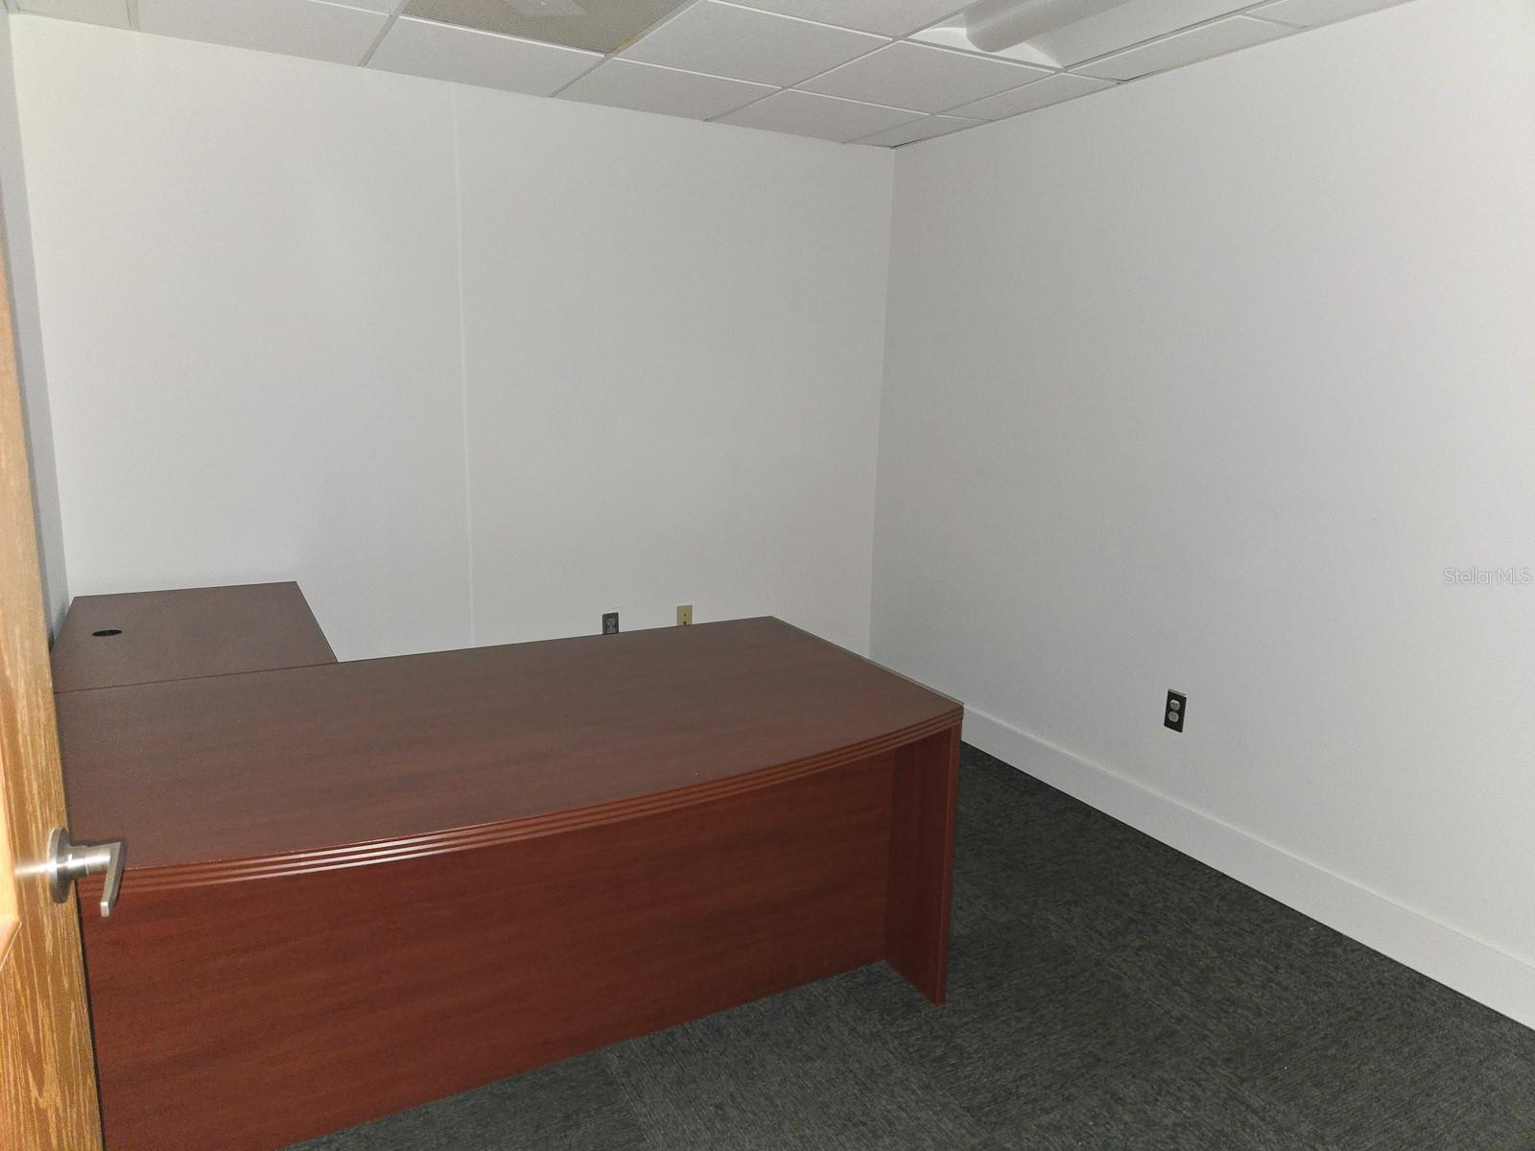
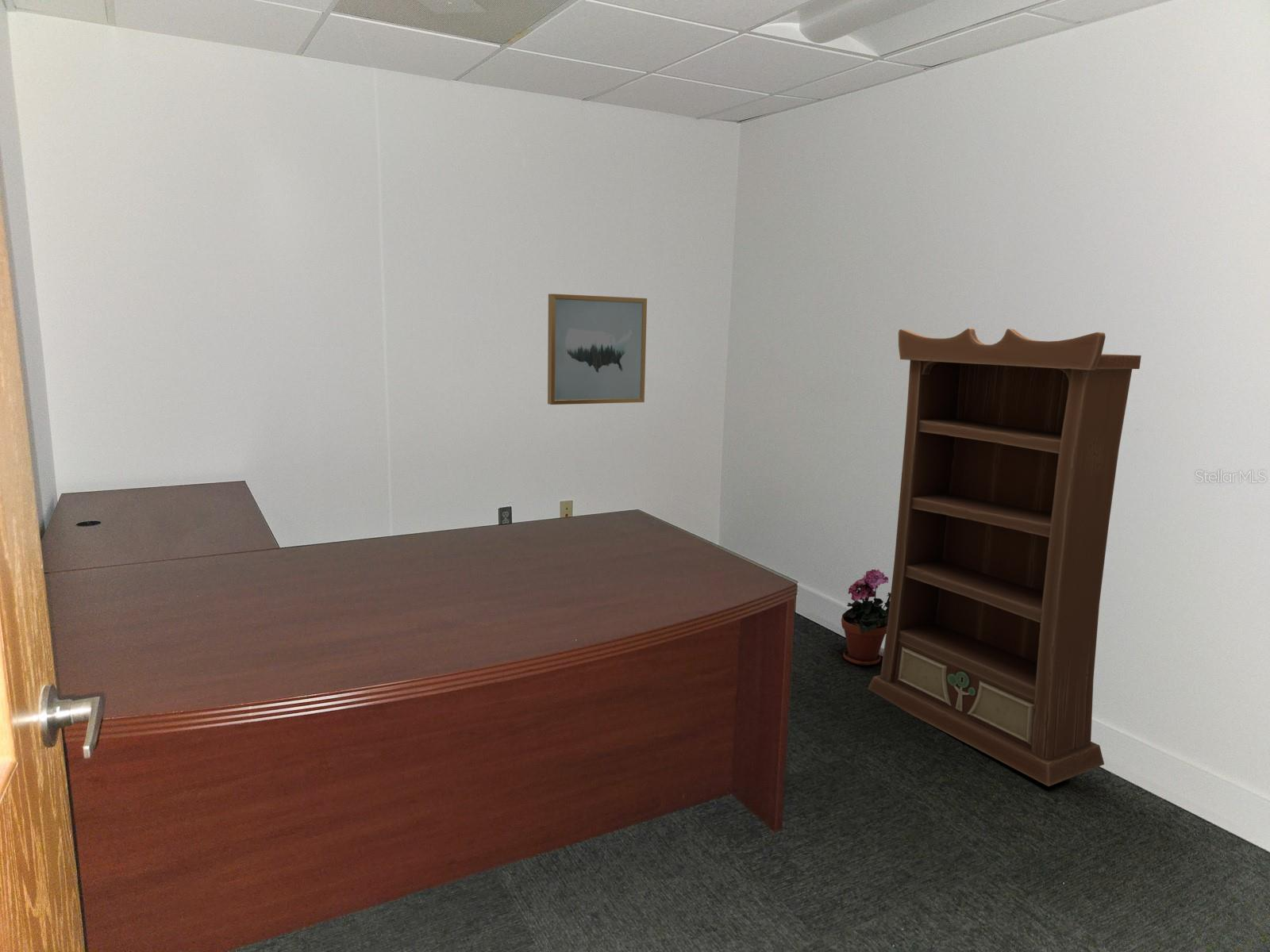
+ bookcase [867,328,1142,787]
+ wall art [547,293,648,405]
+ potted plant [841,569,891,666]
